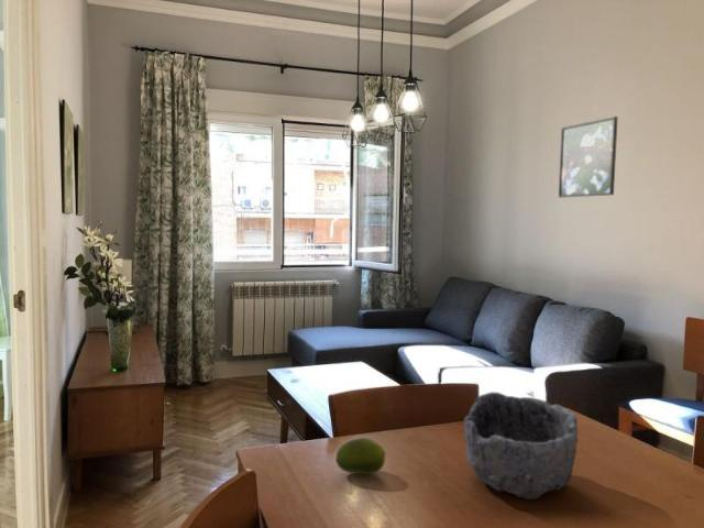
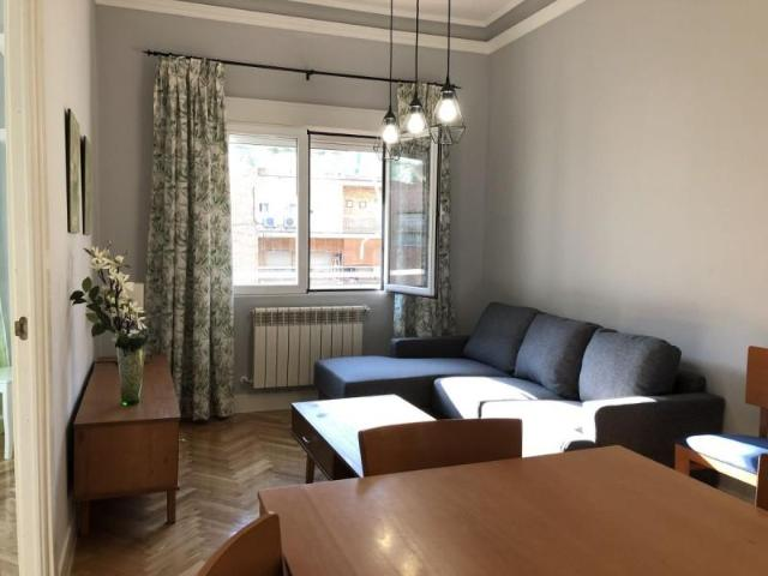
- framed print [558,116,619,198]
- fruit [334,437,386,475]
- bowl [463,392,579,501]
